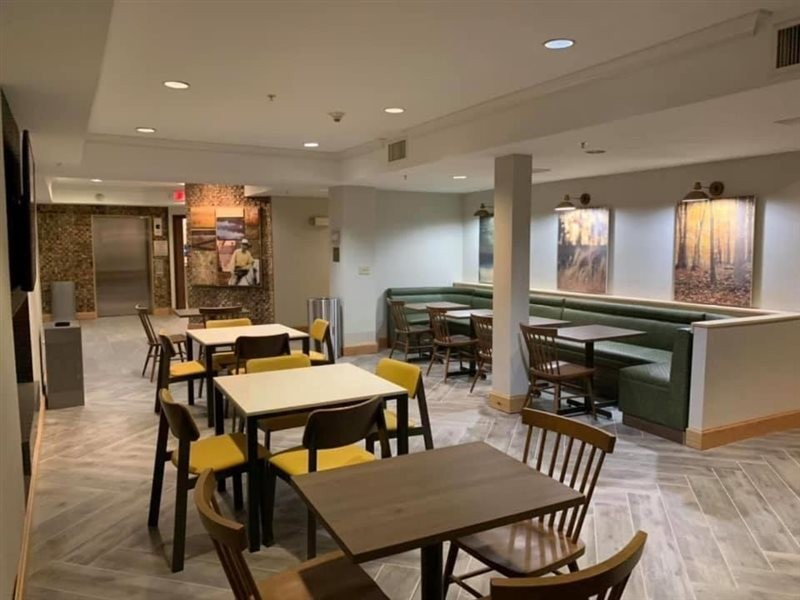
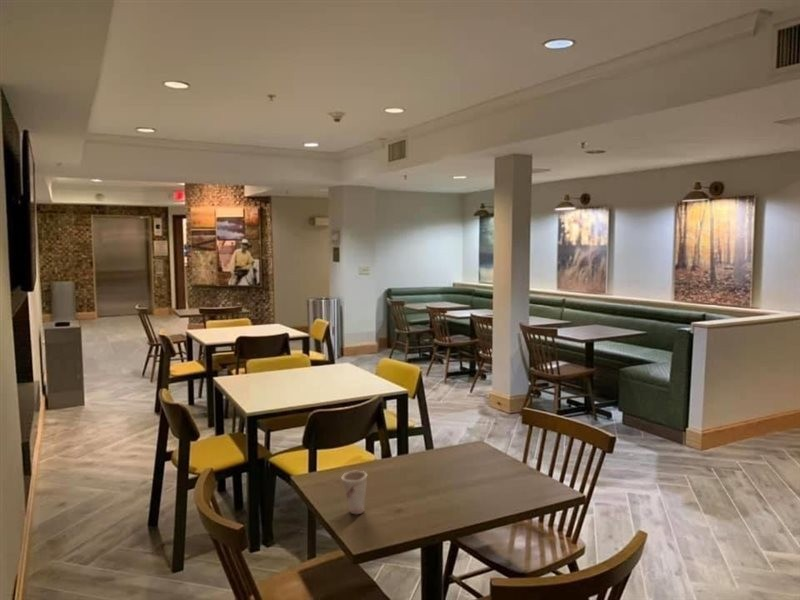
+ cup [340,470,368,515]
